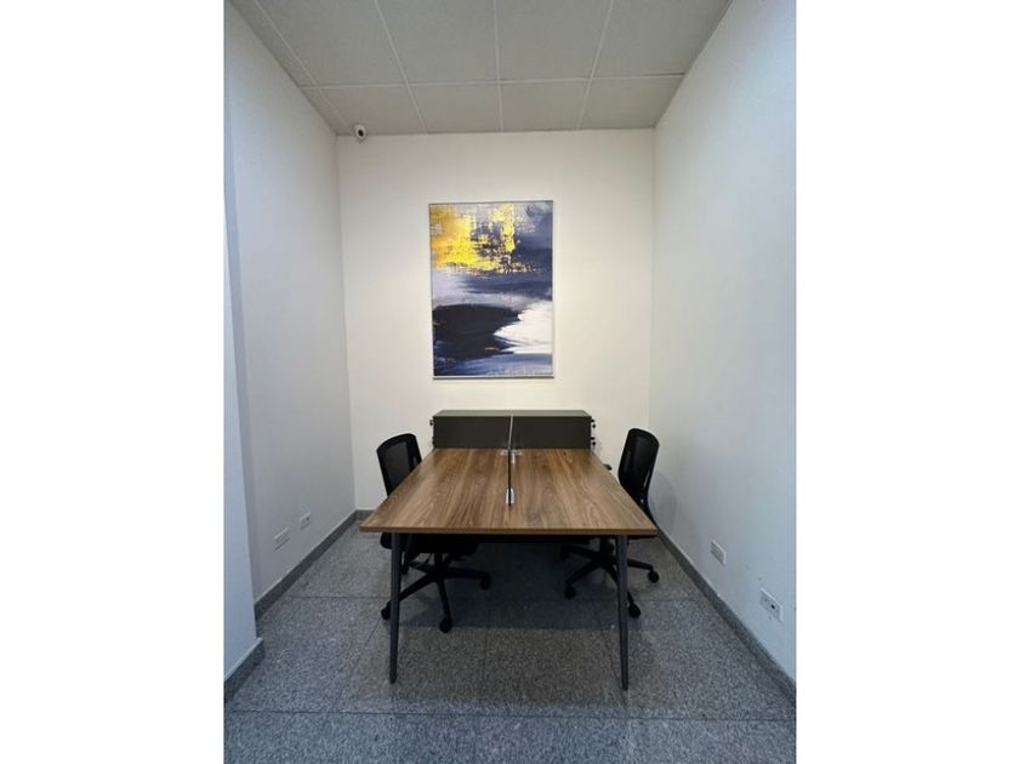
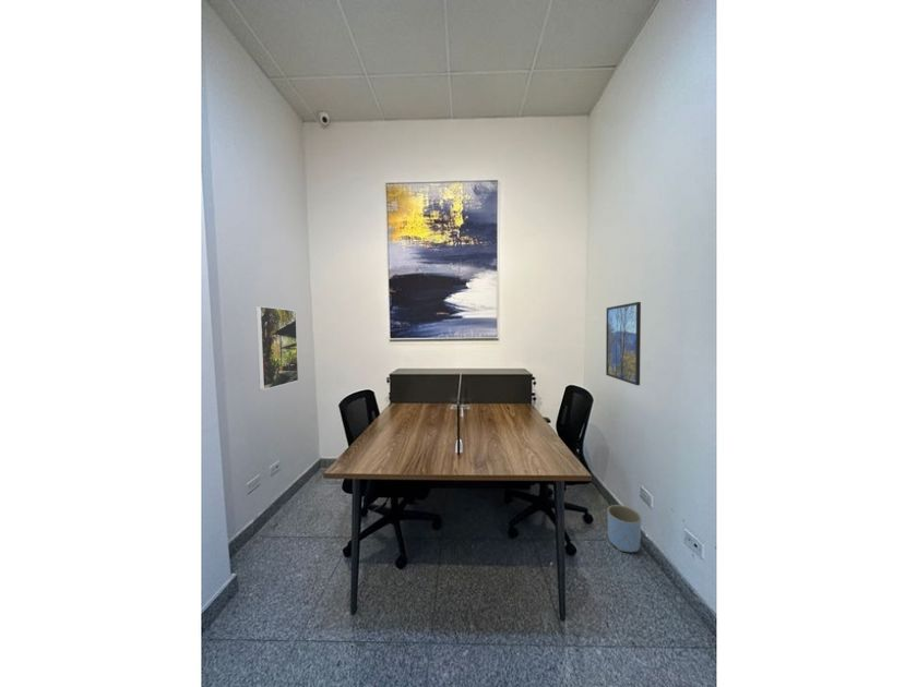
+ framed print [255,305,299,391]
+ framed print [605,301,642,386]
+ planter [606,504,642,553]
